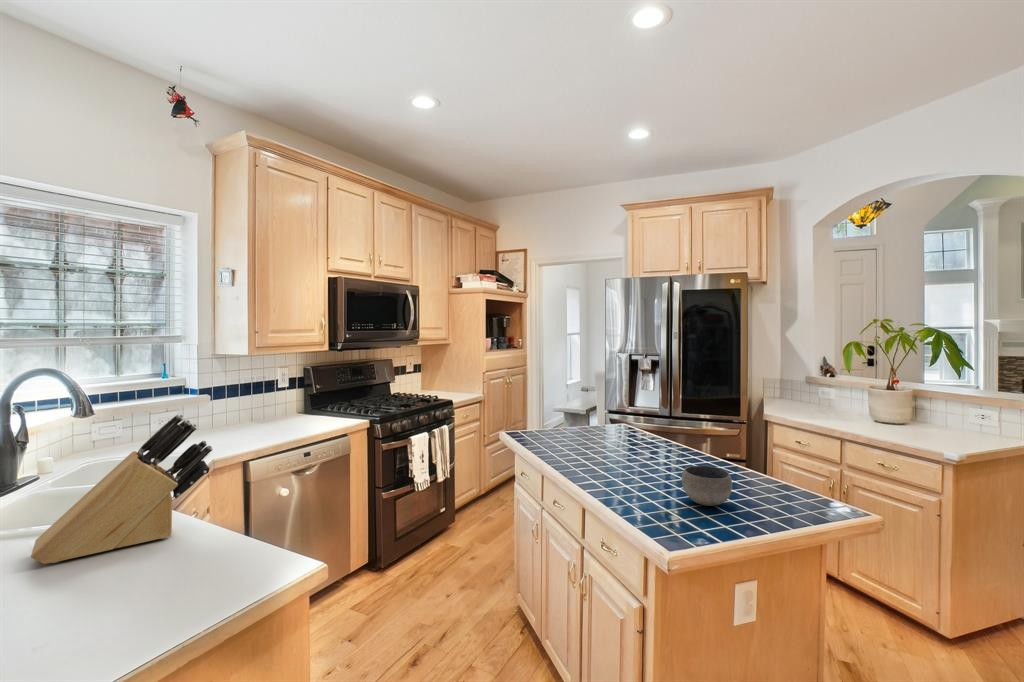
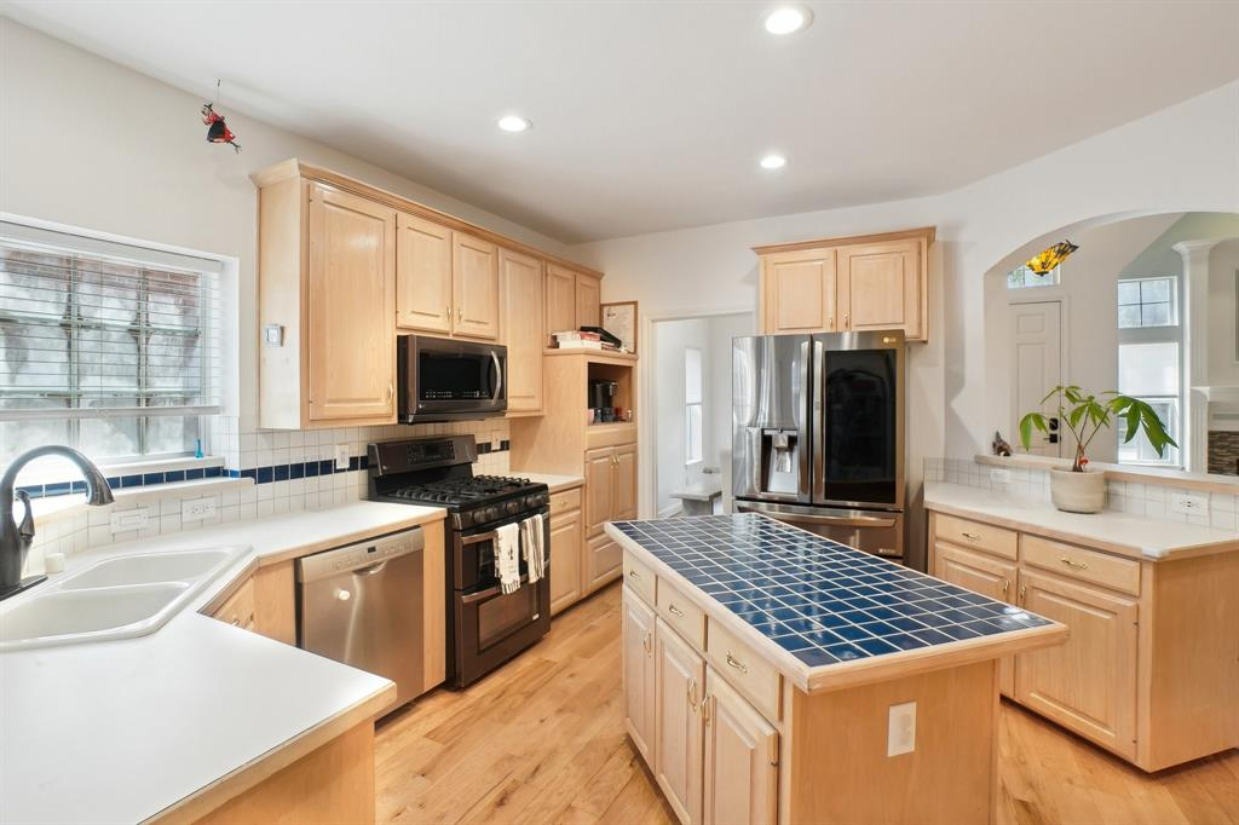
- knife block [30,413,214,565]
- bowl [681,465,733,507]
